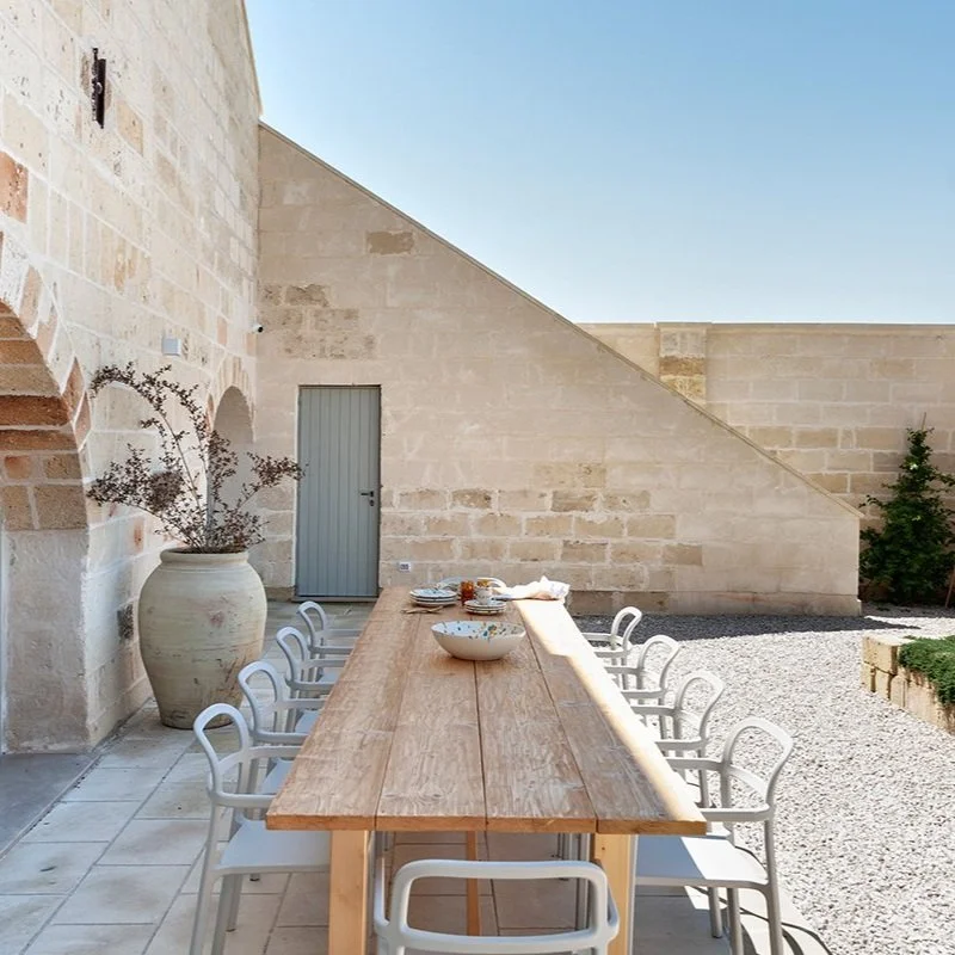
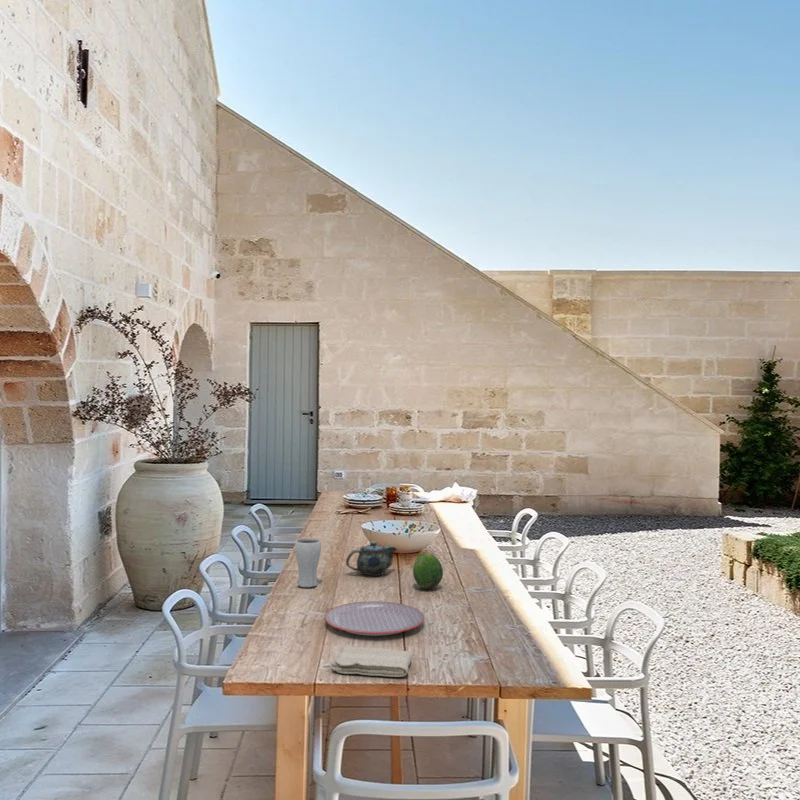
+ drinking glass [294,537,322,588]
+ plate [323,600,426,637]
+ washcloth [331,645,413,678]
+ chinaware [345,540,398,577]
+ fruit [412,550,444,590]
